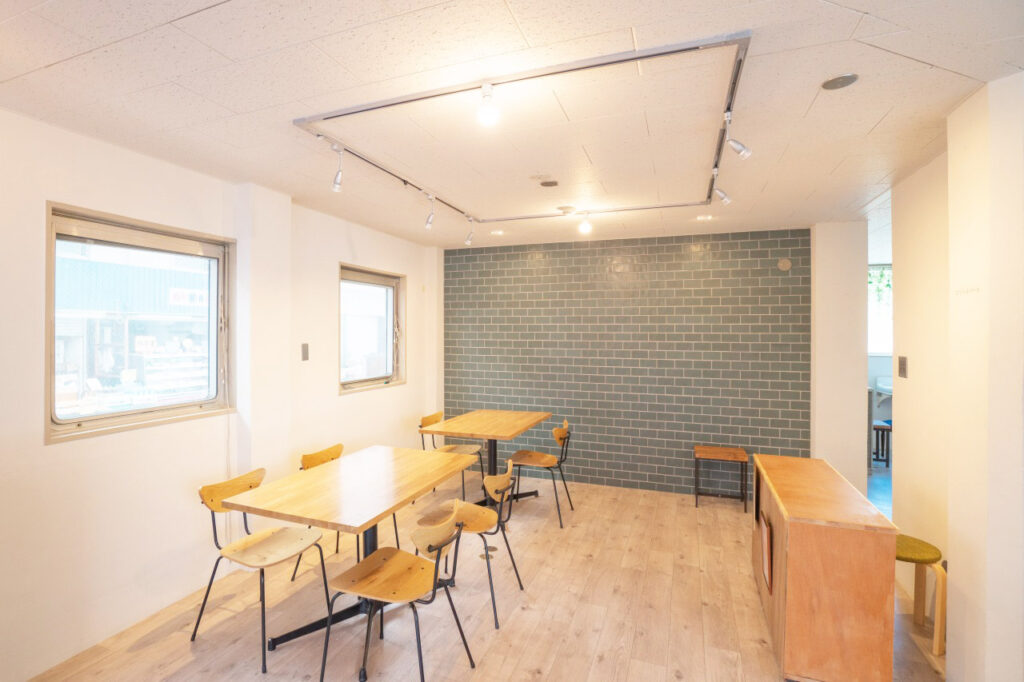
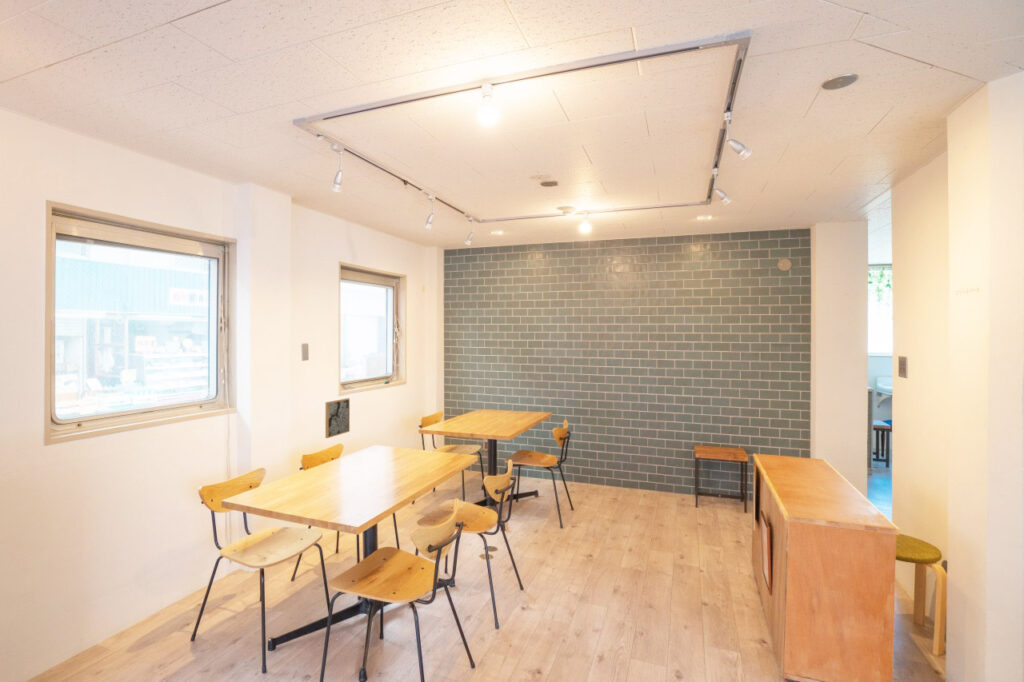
+ wall art [324,397,351,439]
